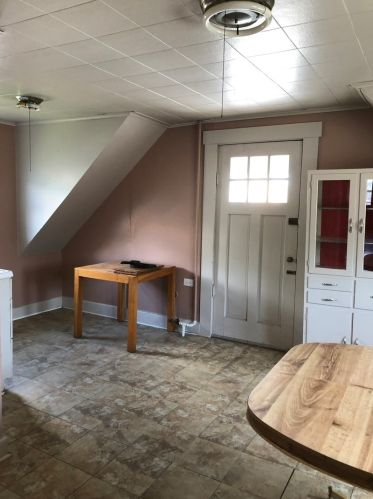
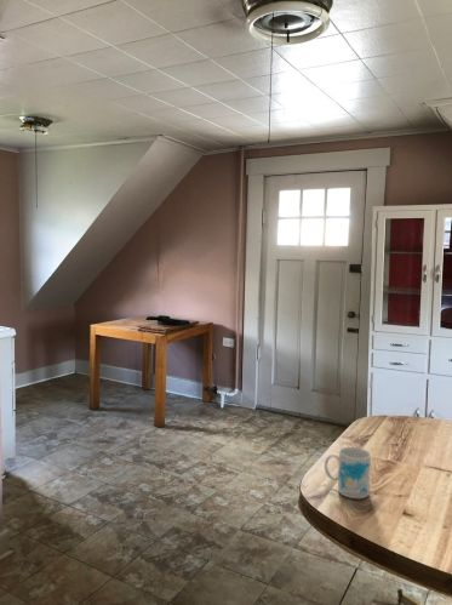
+ mug [324,446,372,500]
